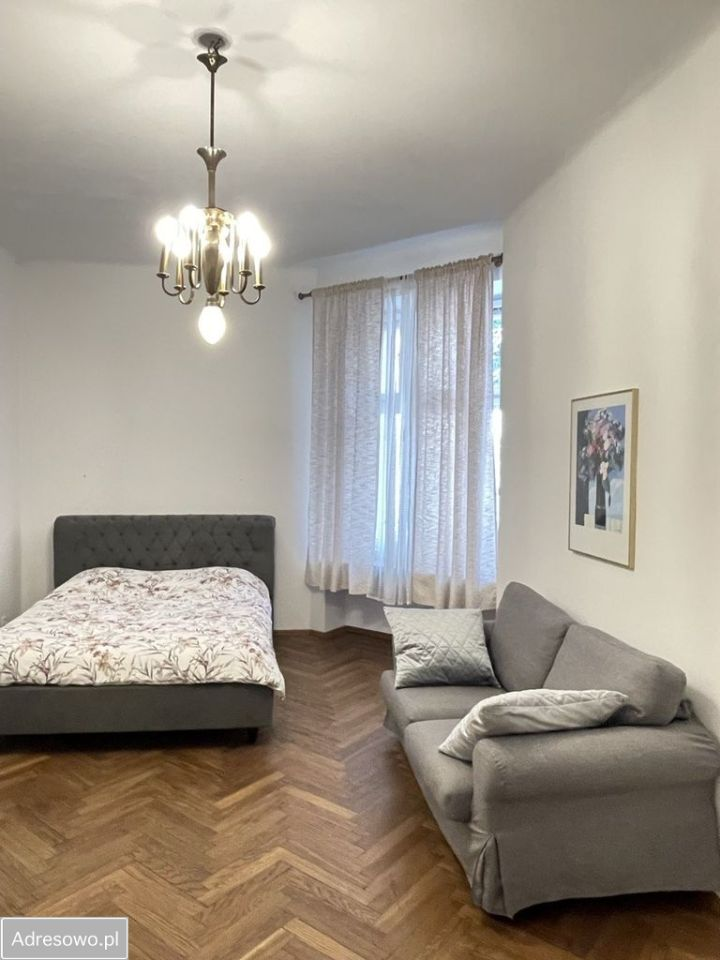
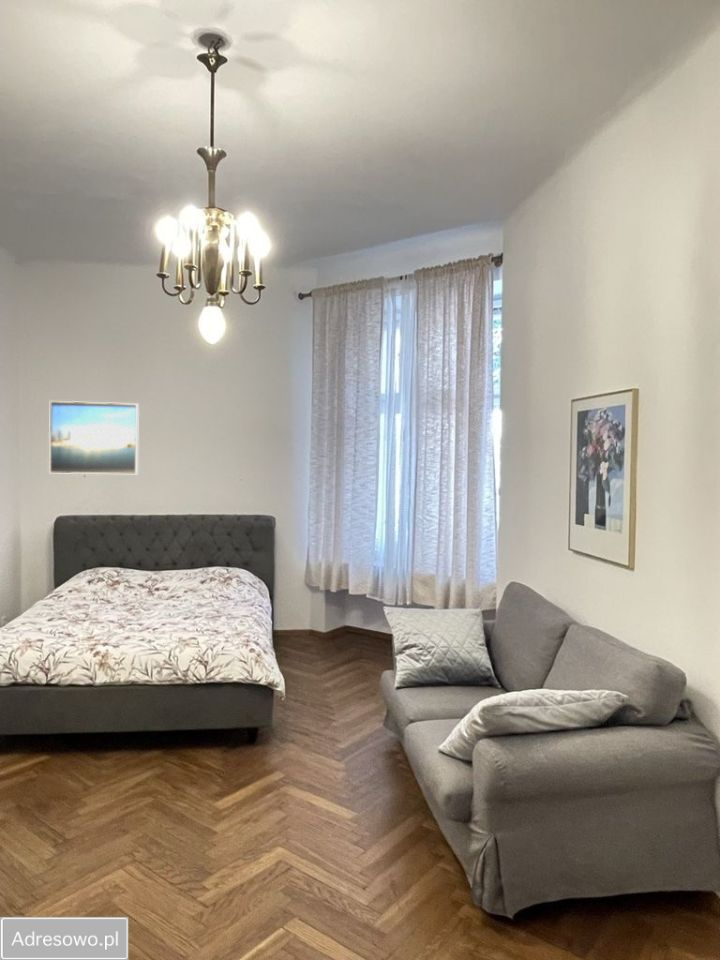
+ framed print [48,400,140,475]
